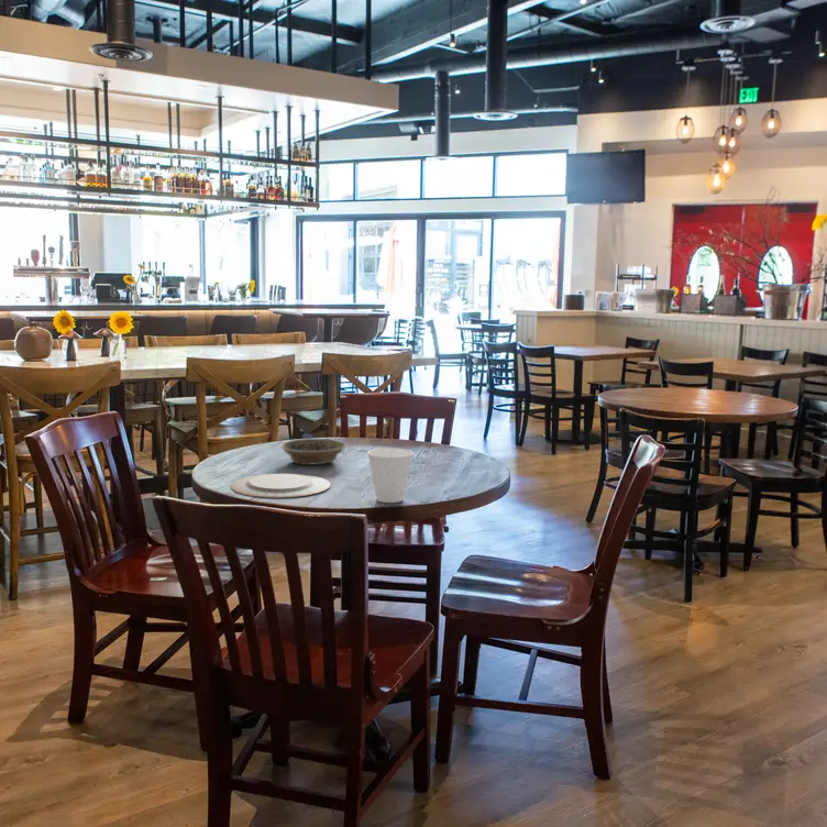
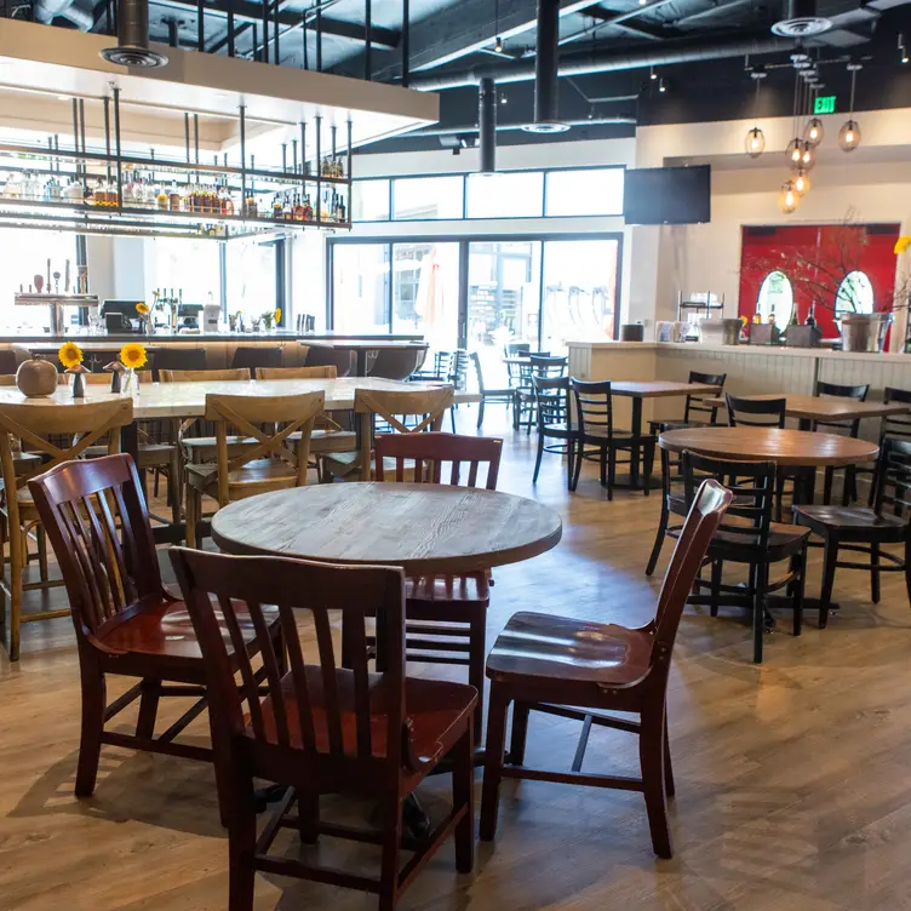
- chinaware [230,473,332,499]
- cup [366,446,415,504]
- bowl [280,438,348,466]
